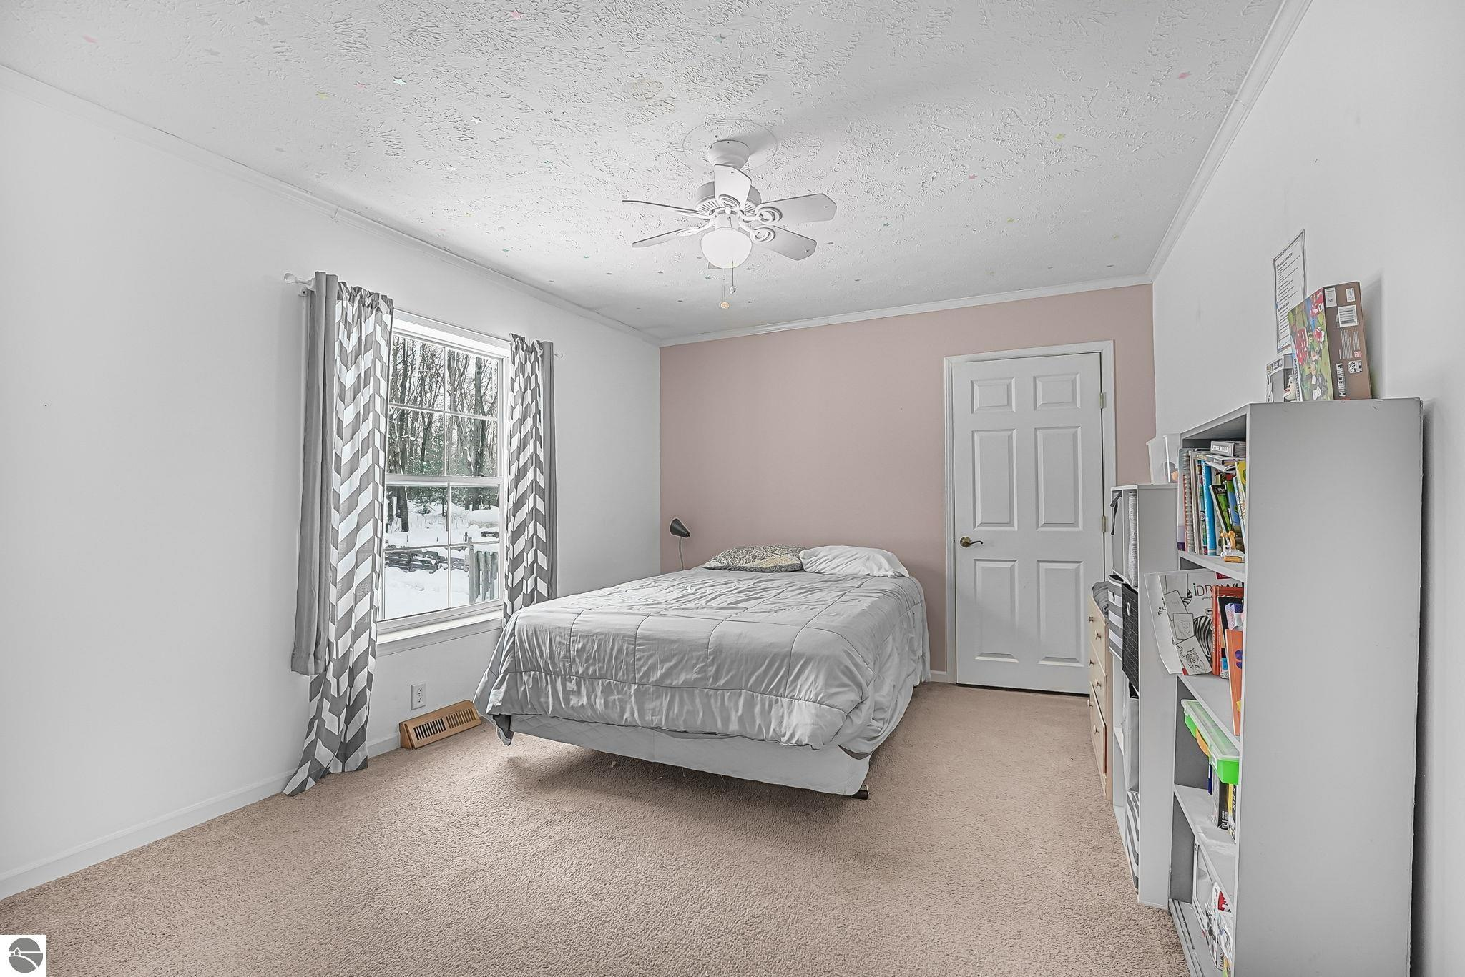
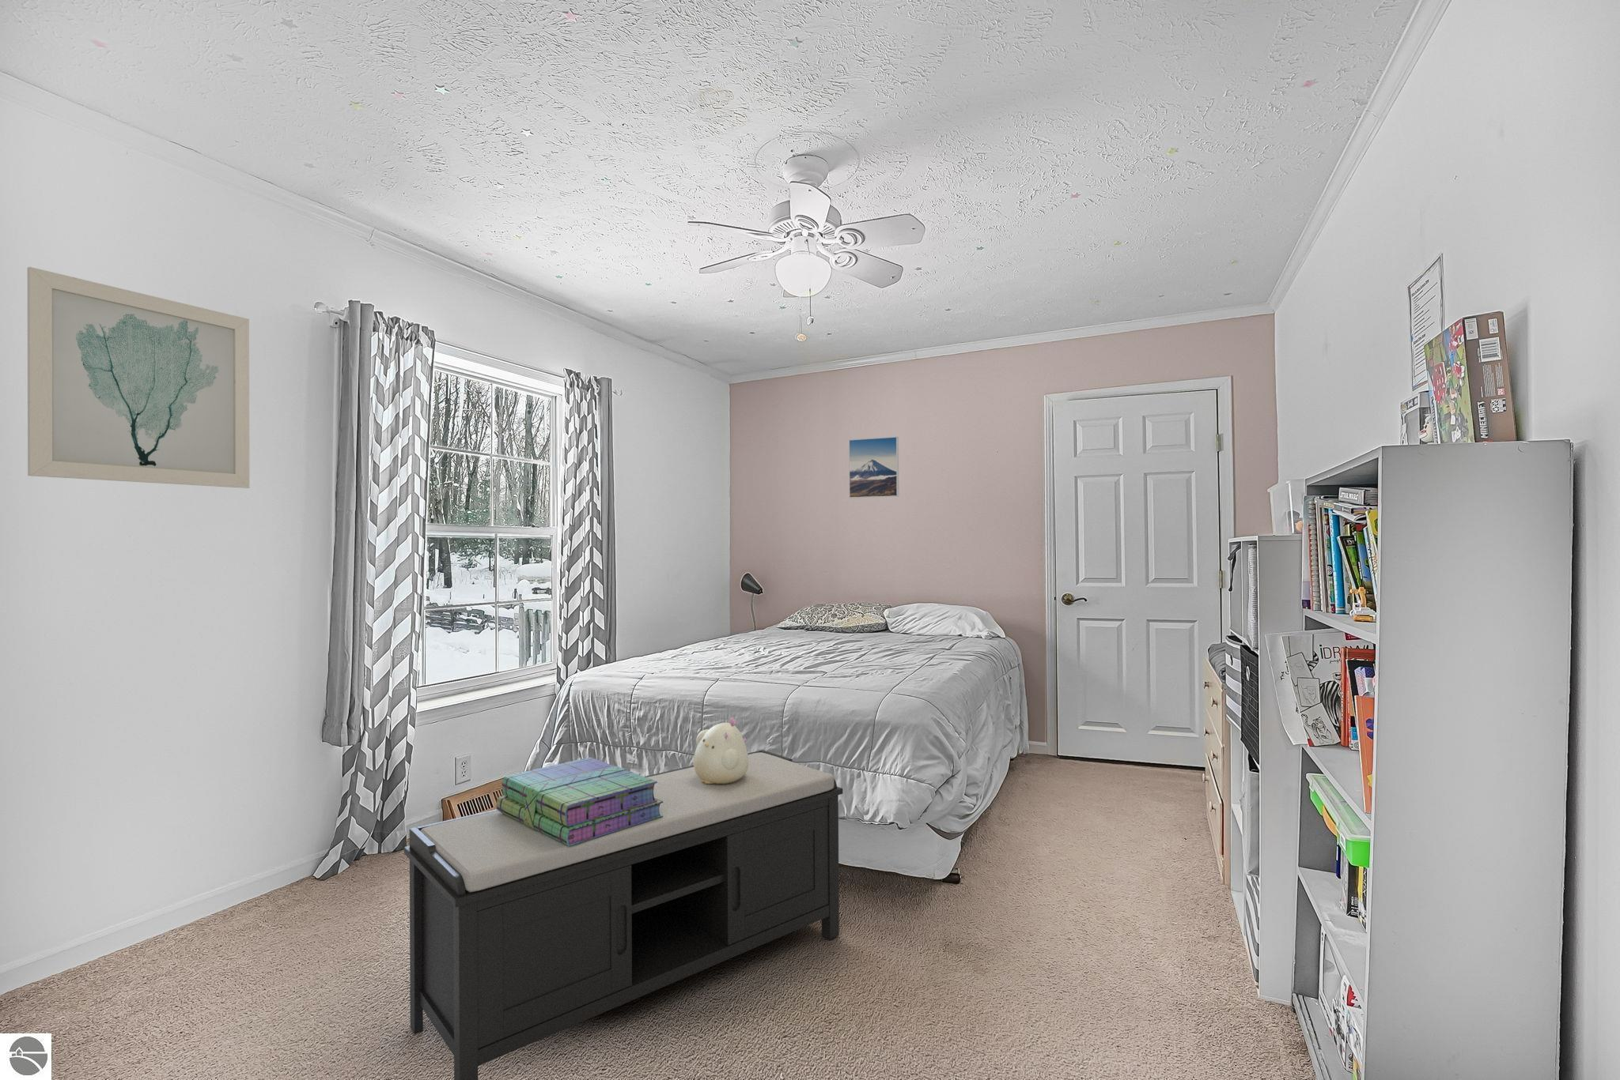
+ wall art [27,266,251,489]
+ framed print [848,436,900,499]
+ plush toy [692,716,749,783]
+ stack of books [496,757,663,846]
+ bench [403,749,843,1080]
